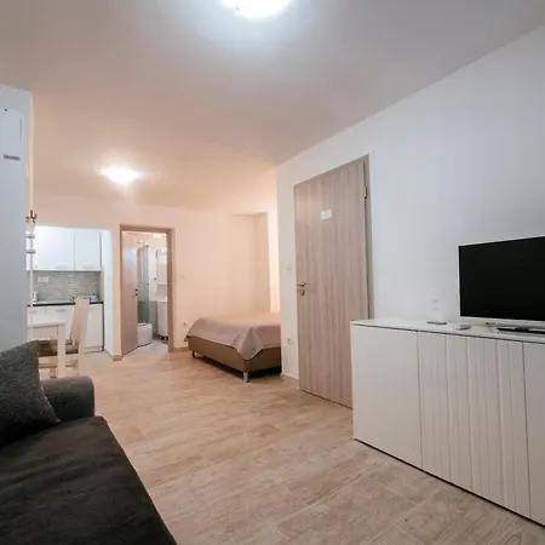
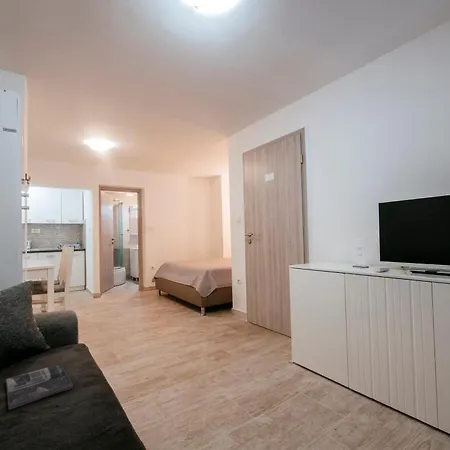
+ magazine [5,363,74,410]
